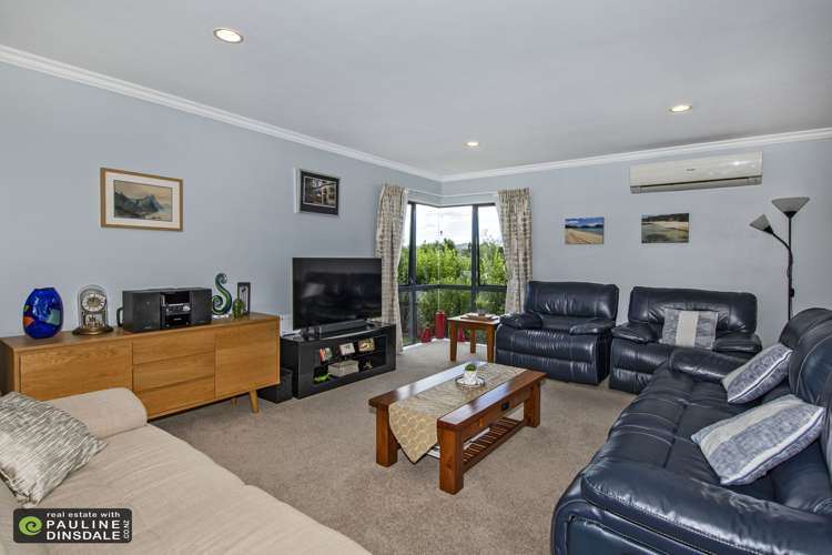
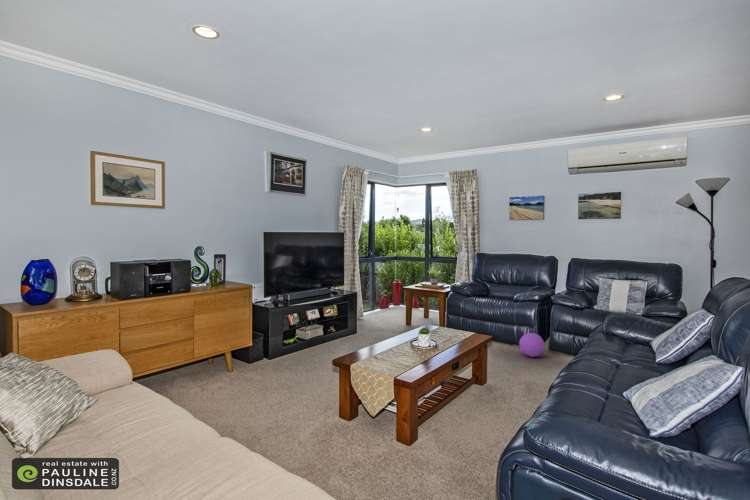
+ ball [518,332,545,358]
